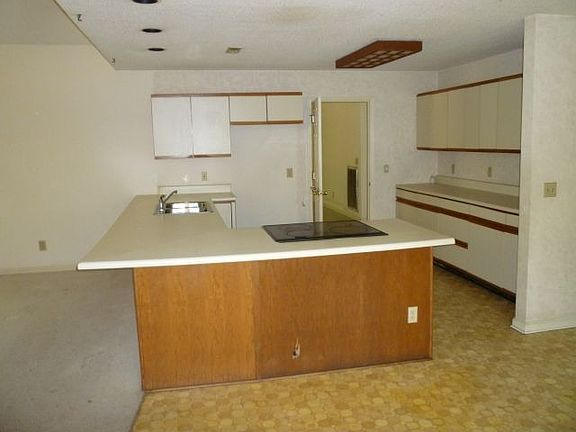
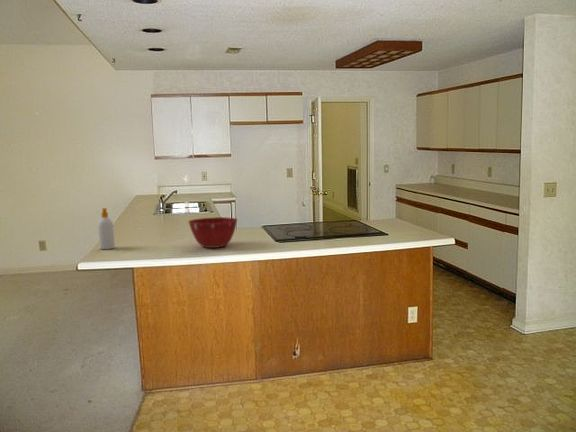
+ soap bottle [97,207,116,250]
+ mixing bowl [187,216,238,249]
